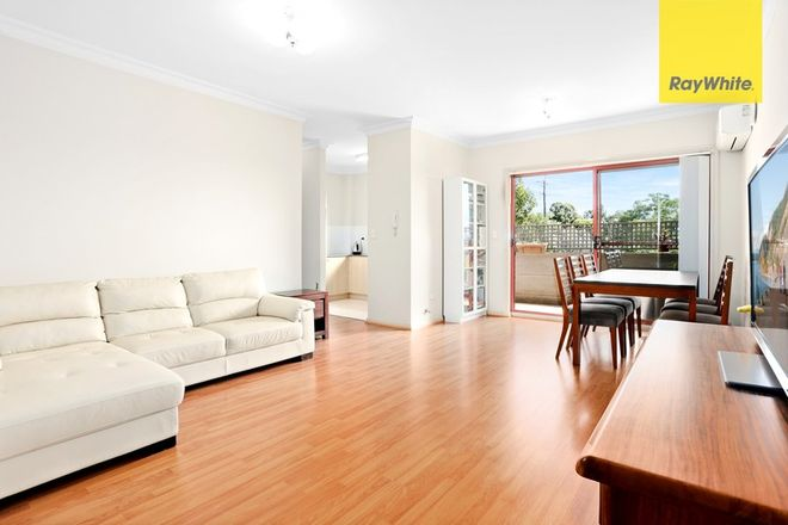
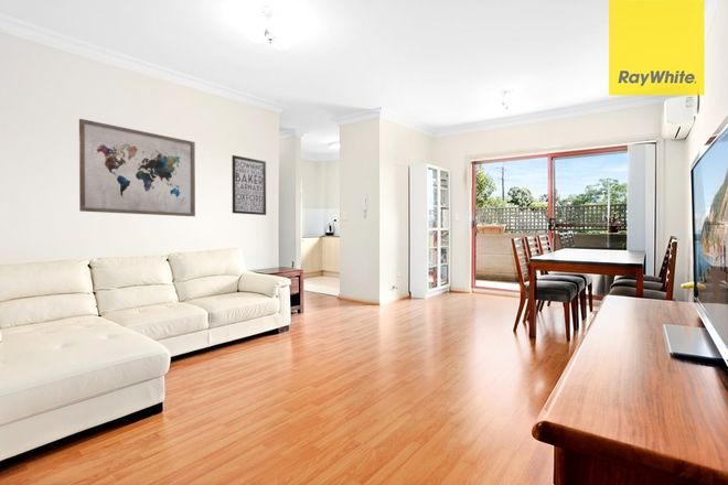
+ wall art [78,118,196,217]
+ wall art [231,154,267,216]
